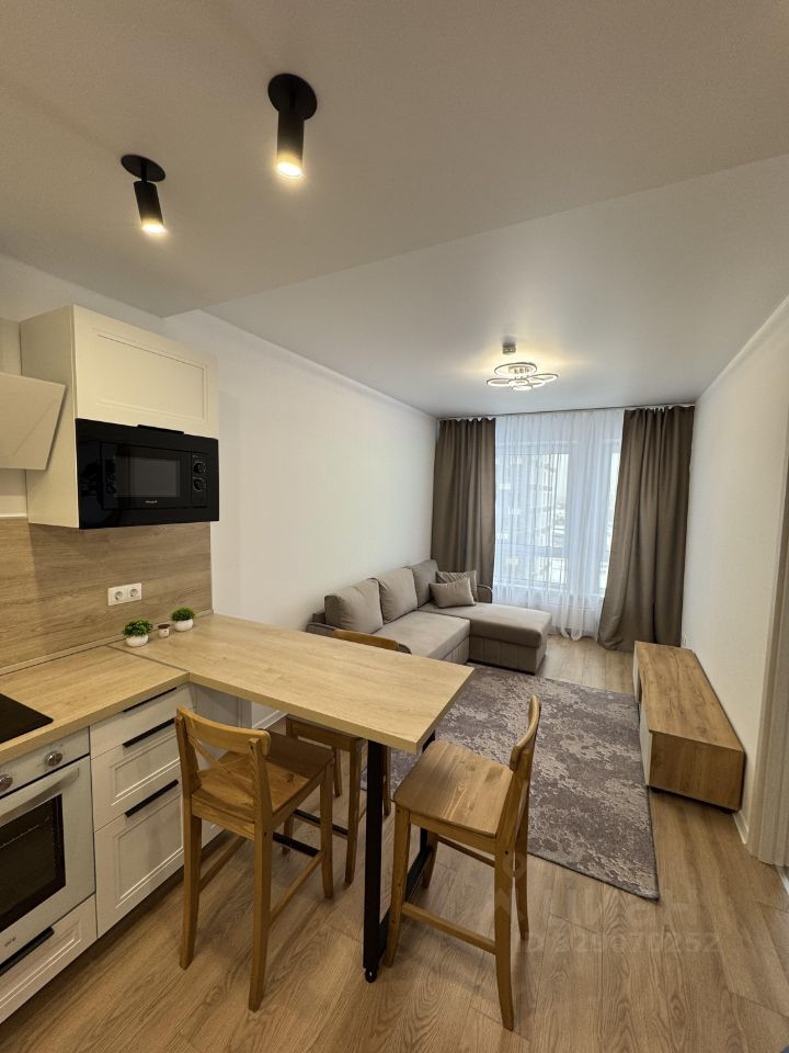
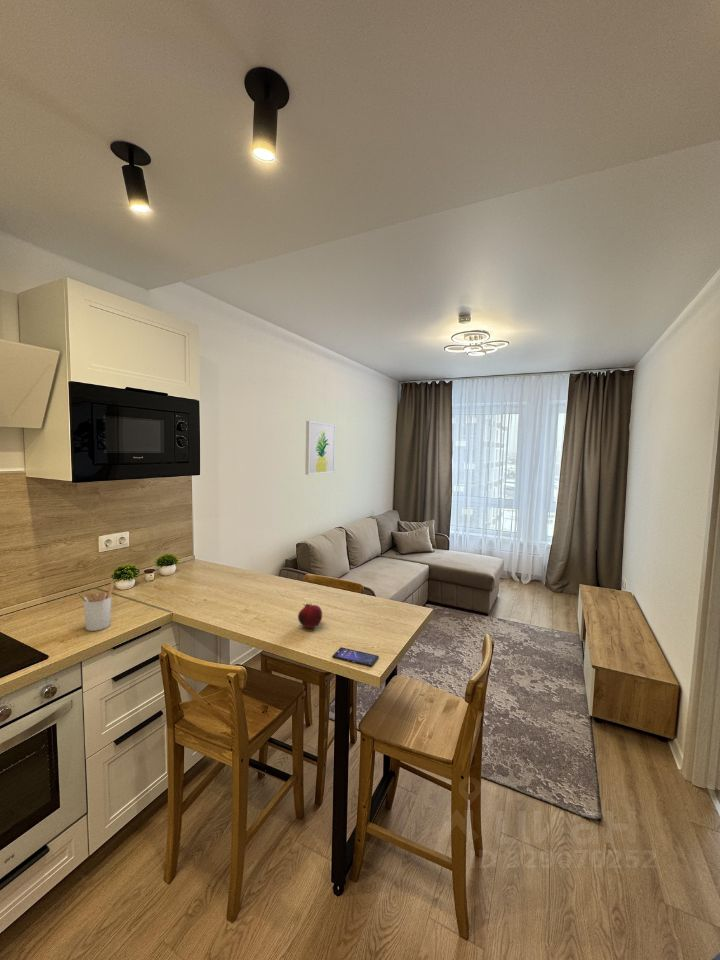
+ fruit [297,602,323,629]
+ wall art [304,420,336,476]
+ utensil holder [76,581,115,632]
+ smartphone [331,646,380,667]
